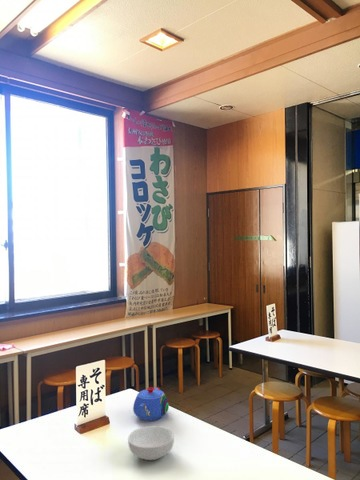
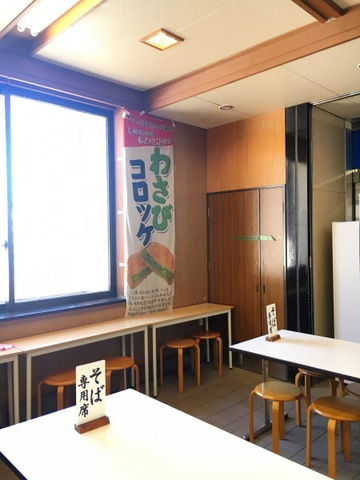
- teapot [132,386,170,422]
- cereal bowl [127,425,175,461]
